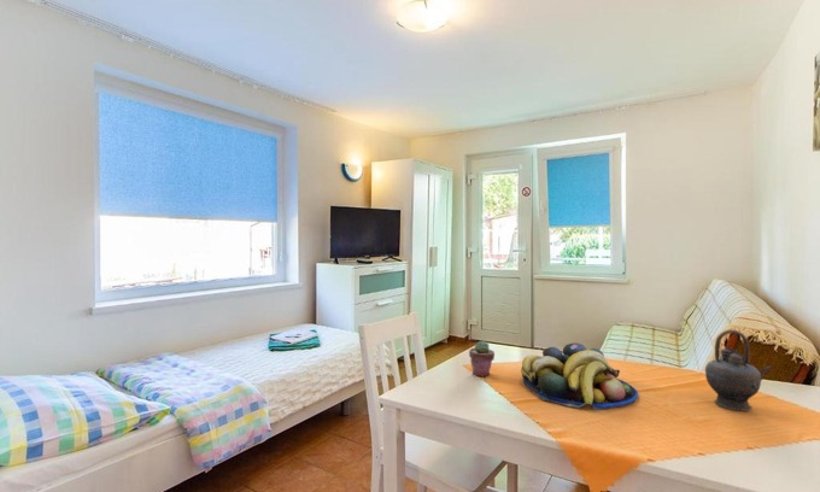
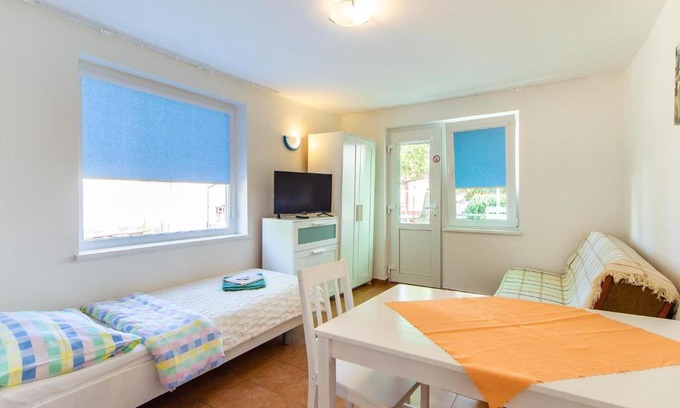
- potted succulent [468,340,496,377]
- fruit bowl [520,341,639,410]
- teapot [704,329,773,411]
